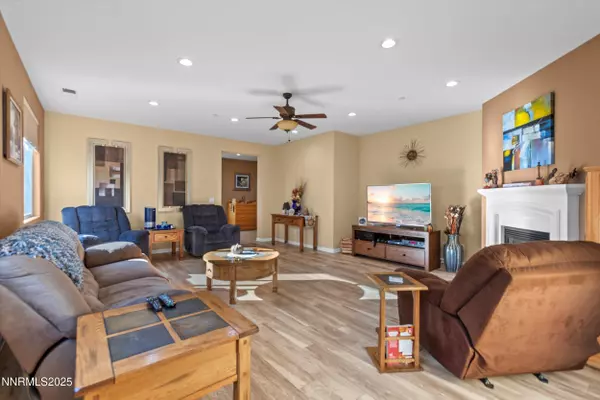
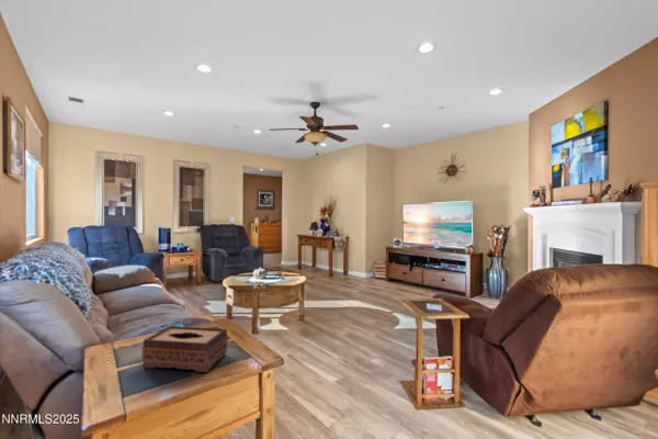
+ tissue box [141,325,228,373]
